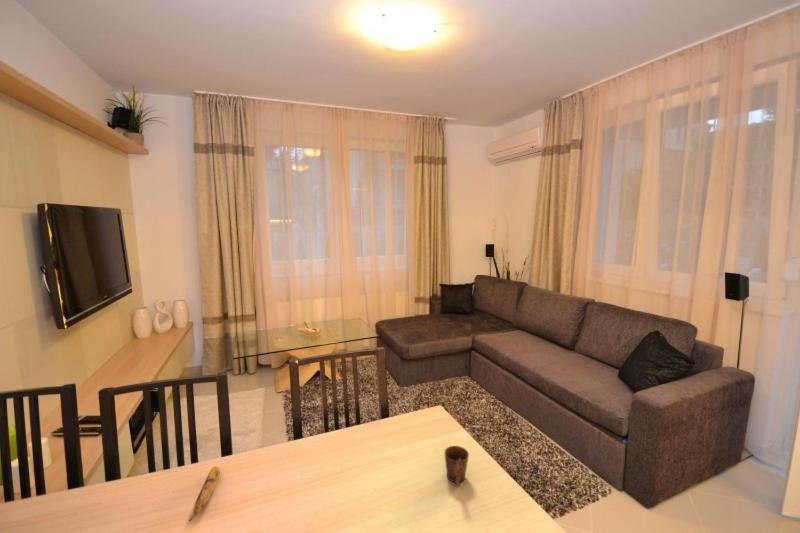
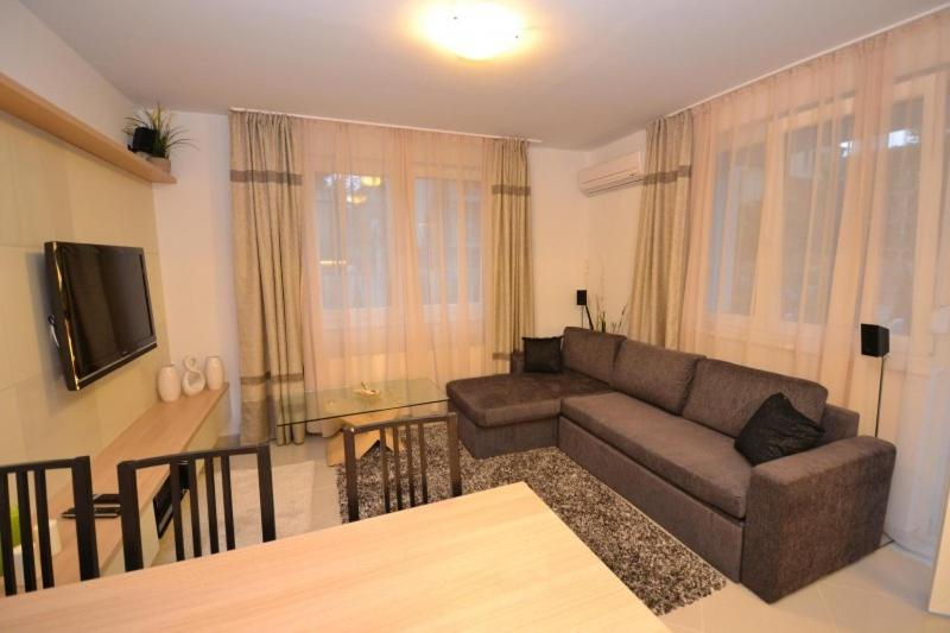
- mug [443,445,470,487]
- banana [188,465,221,522]
